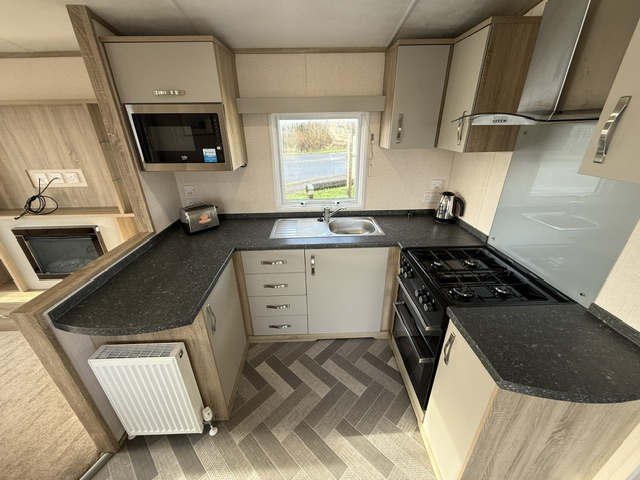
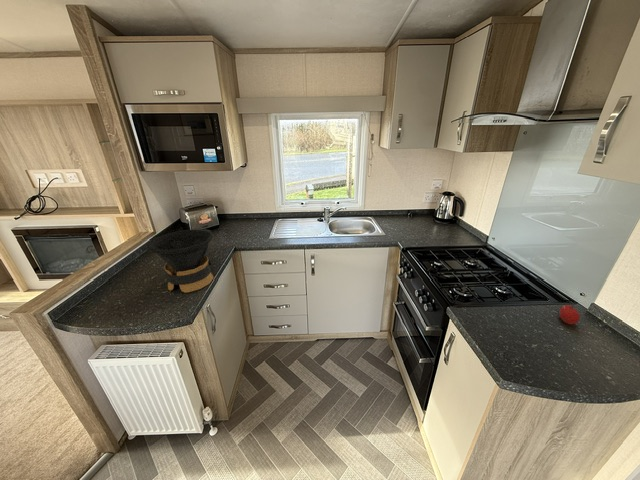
+ coffee maker [146,228,214,294]
+ apple [559,304,581,325]
